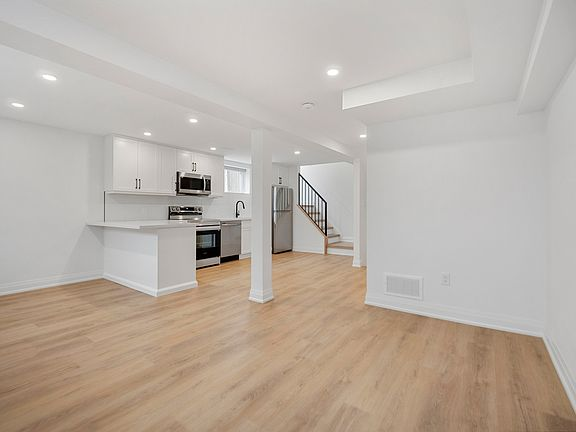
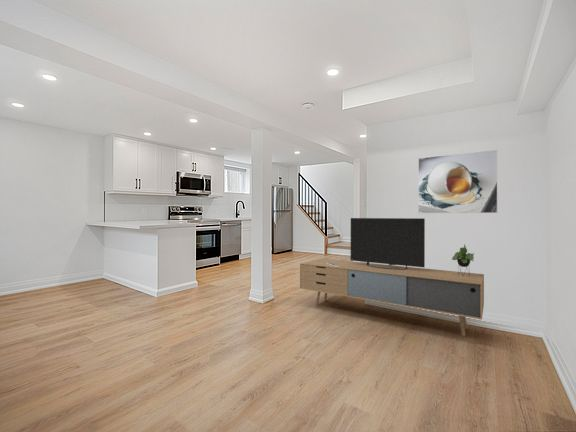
+ media console [299,217,485,337]
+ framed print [417,149,499,214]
